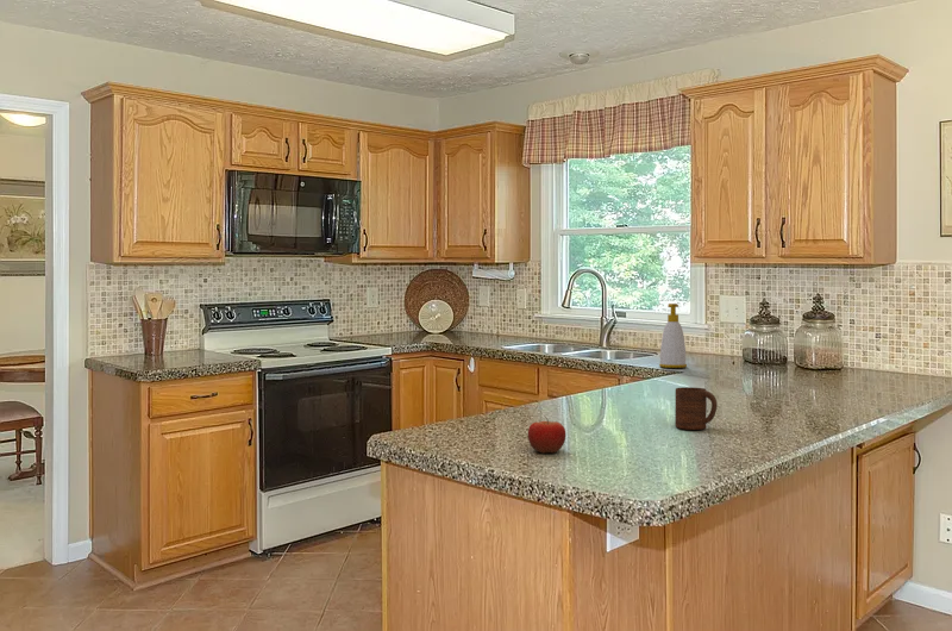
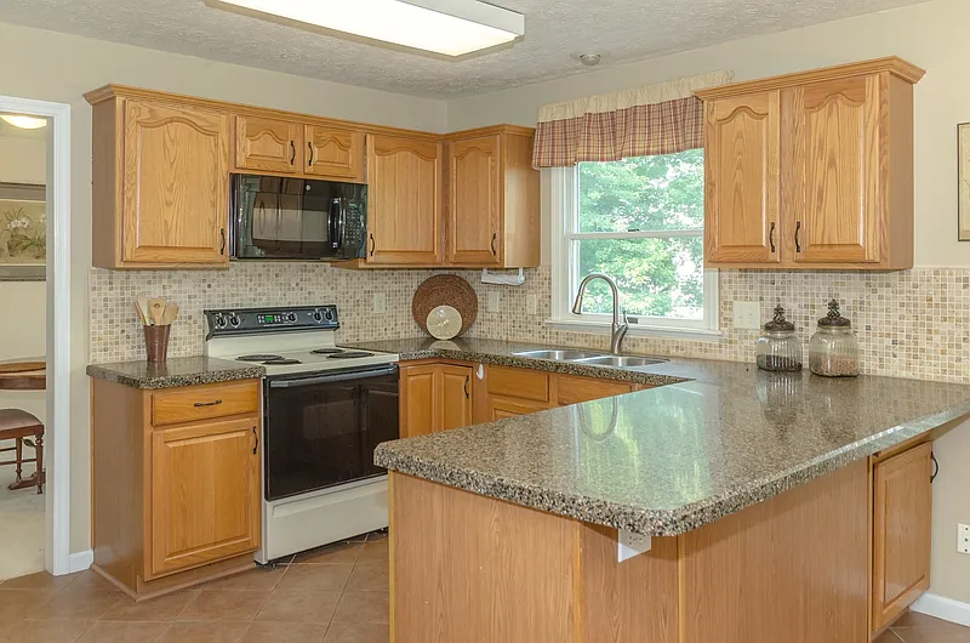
- fruit [527,416,566,455]
- soap bottle [658,302,688,369]
- cup [674,386,719,431]
